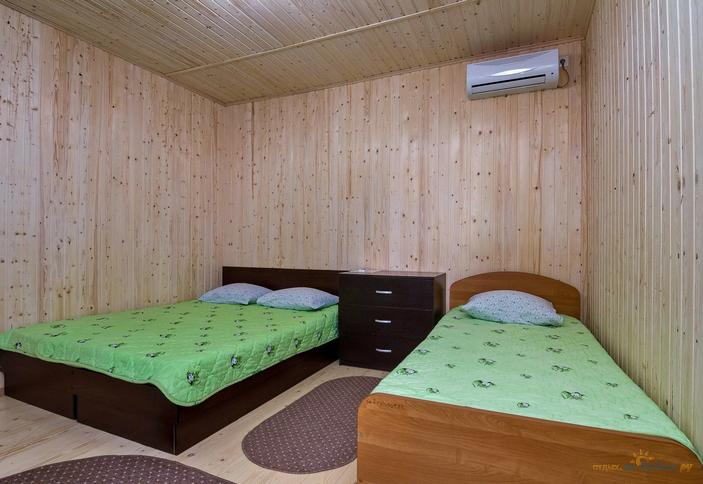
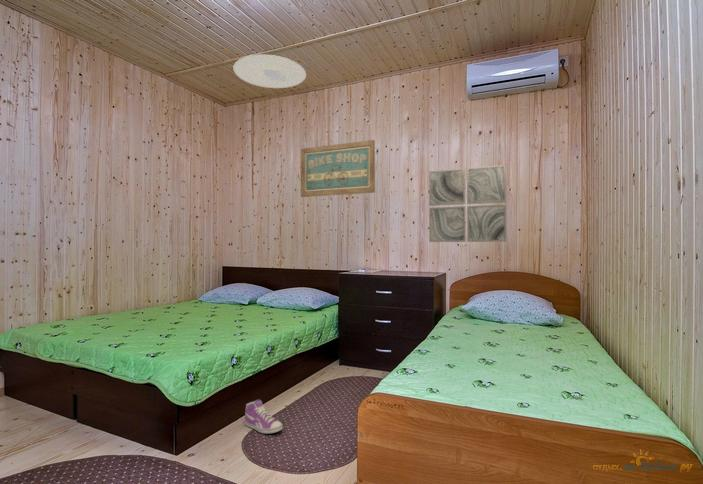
+ wall art [428,164,507,243]
+ ceiling light [233,54,307,89]
+ wall art [300,139,376,198]
+ sneaker [244,398,284,434]
